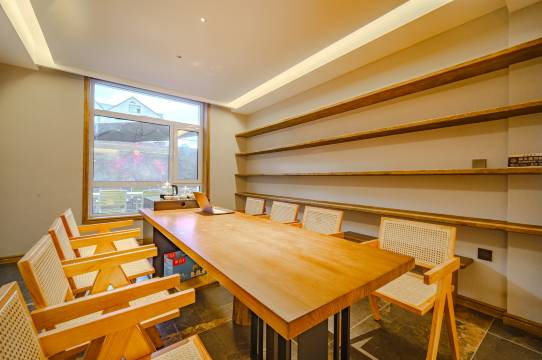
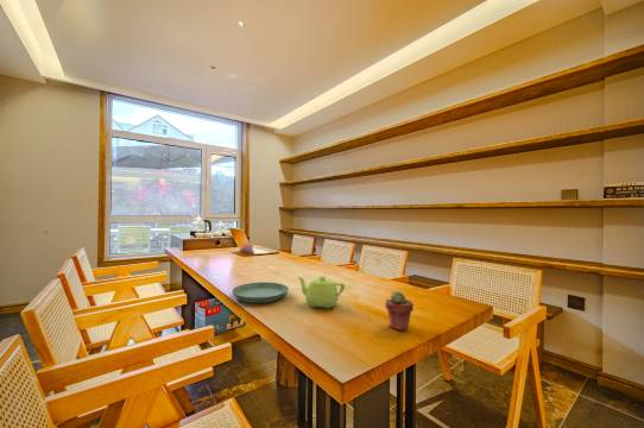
+ saucer [231,282,290,304]
+ potted succulent [384,290,415,332]
+ teapot [297,275,346,309]
